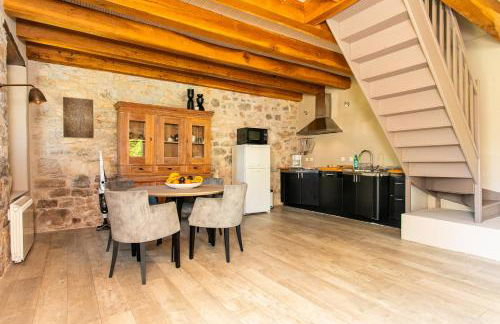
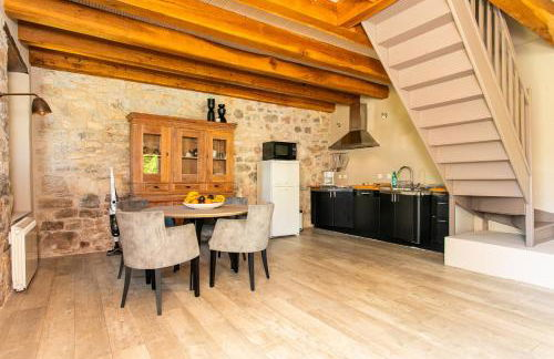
- wall art [62,96,95,139]
